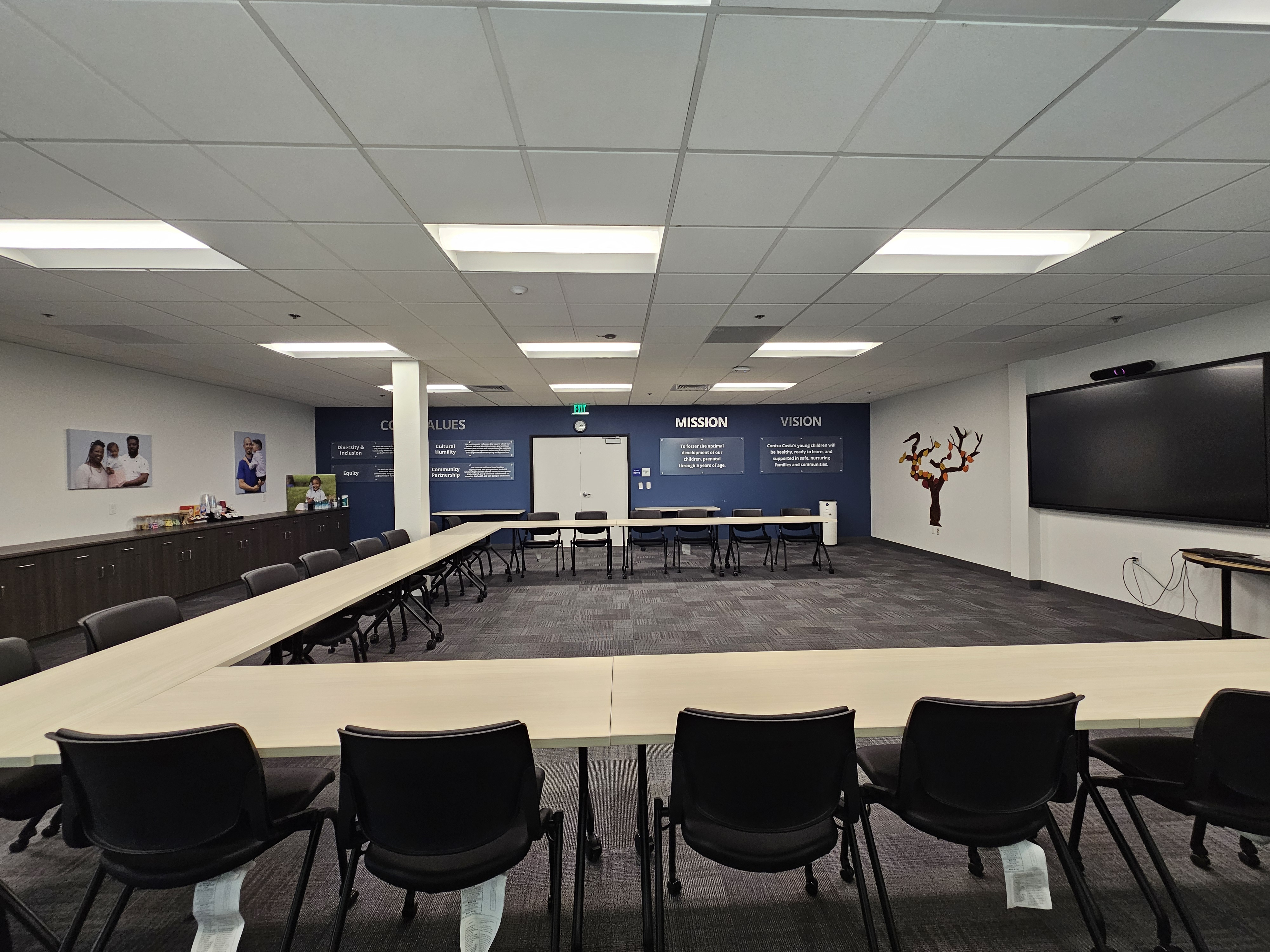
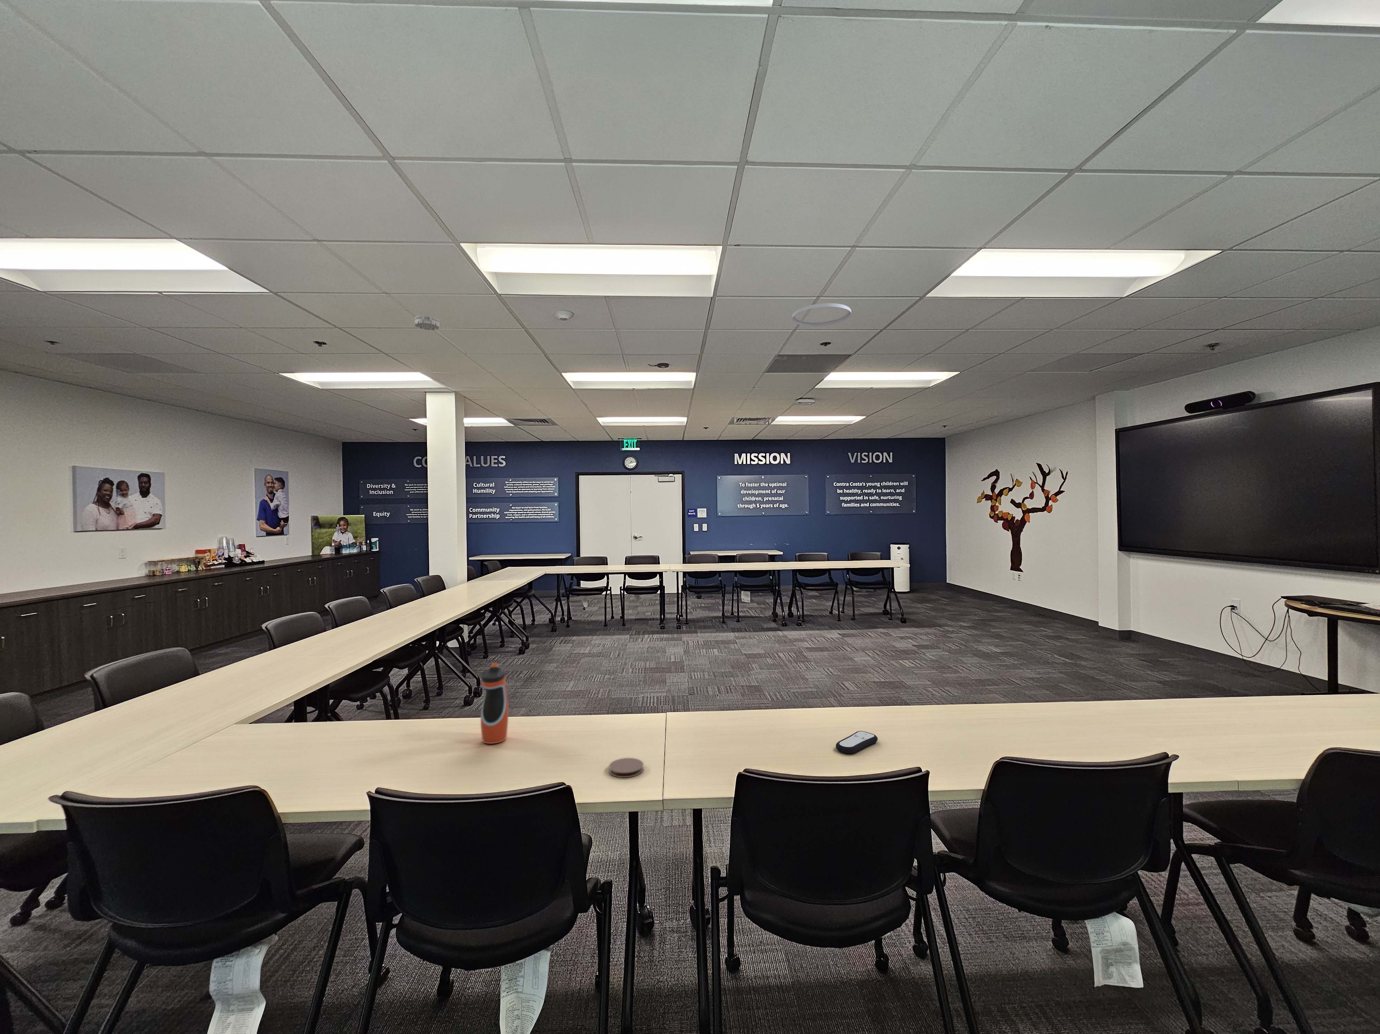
+ smoke detector [414,315,439,330]
+ coaster [609,757,643,778]
+ remote control [836,731,878,754]
+ water bottle [480,663,509,744]
+ ceiling vent [792,303,852,327]
